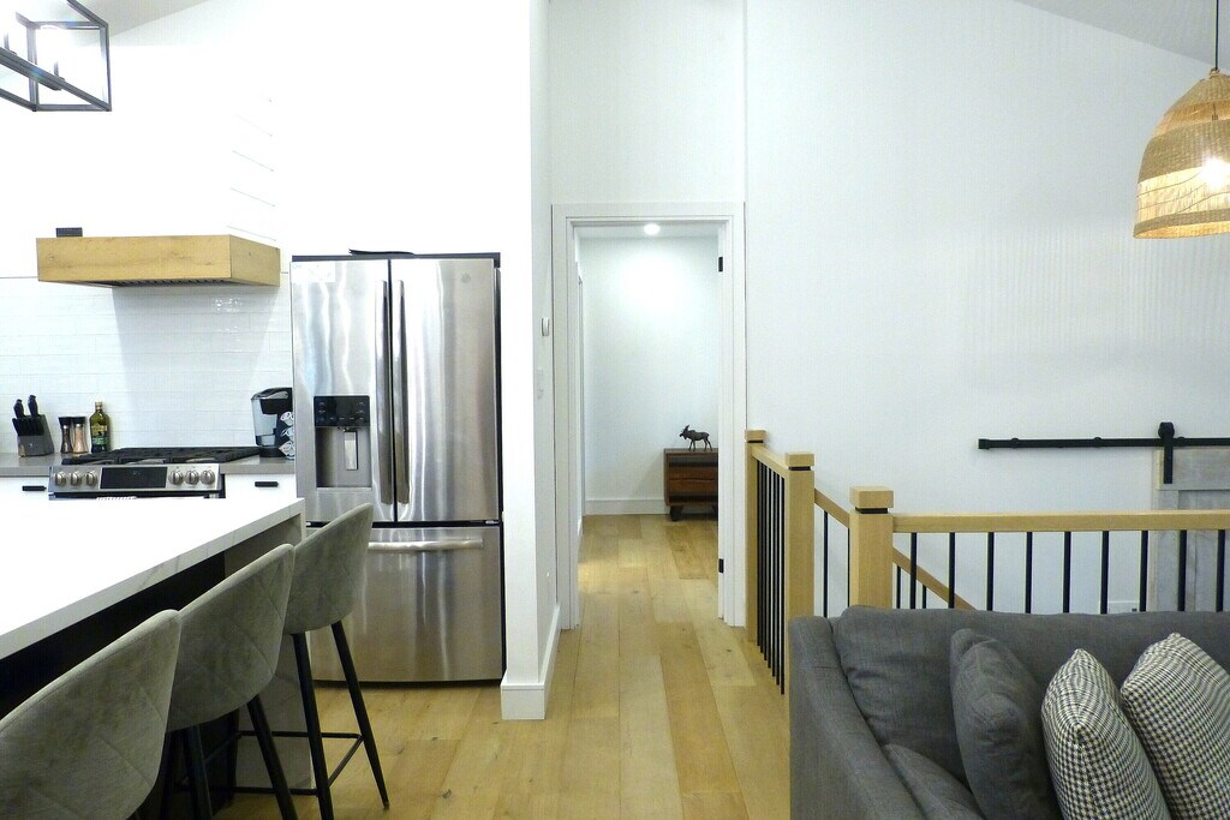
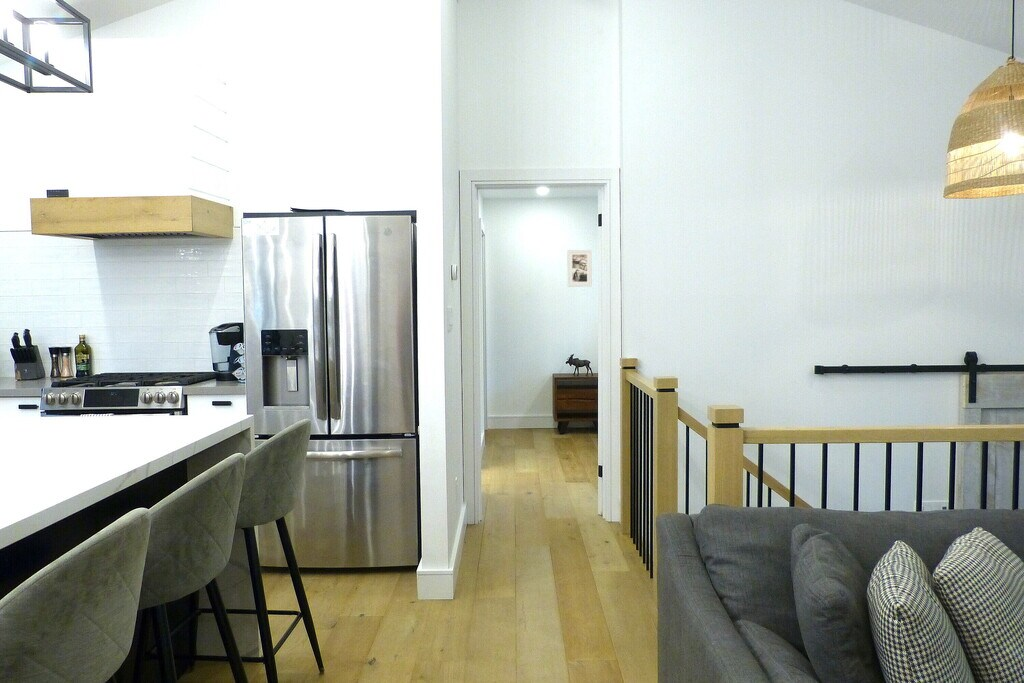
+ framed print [566,249,593,288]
